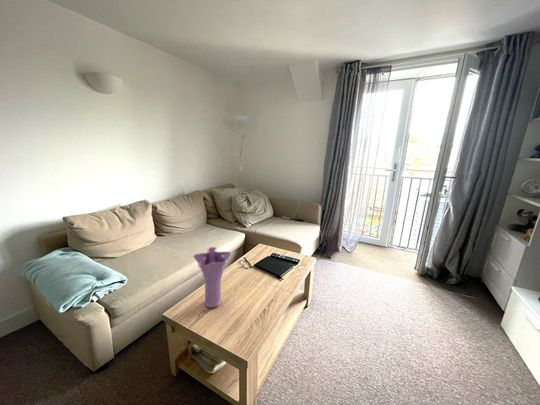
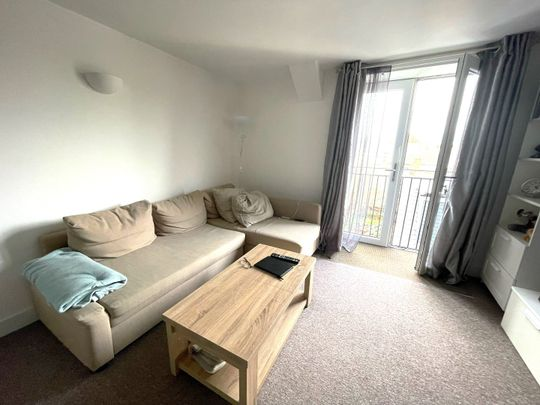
- vase [192,246,233,309]
